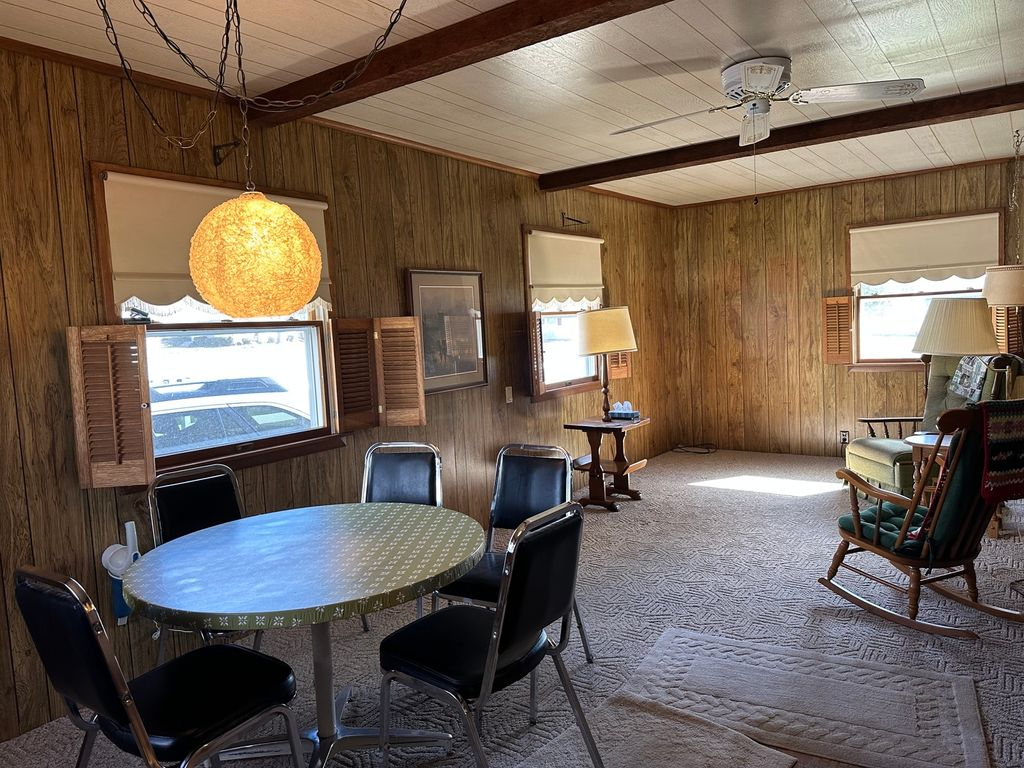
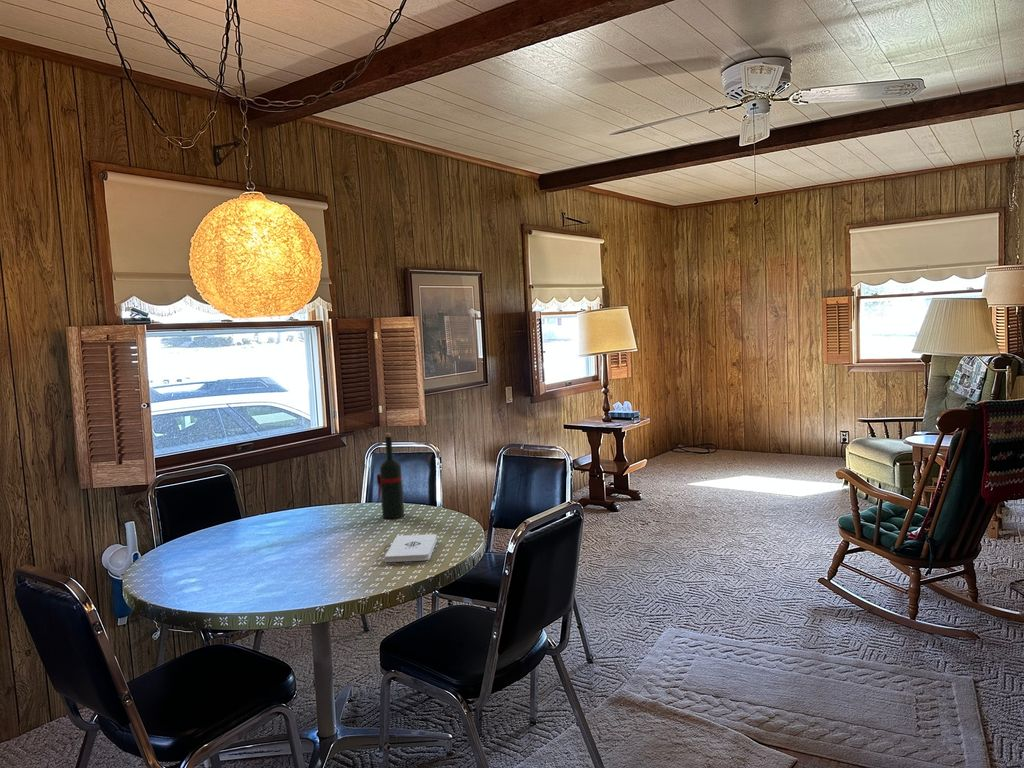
+ notepad [384,533,438,563]
+ wine bottle [375,432,405,519]
